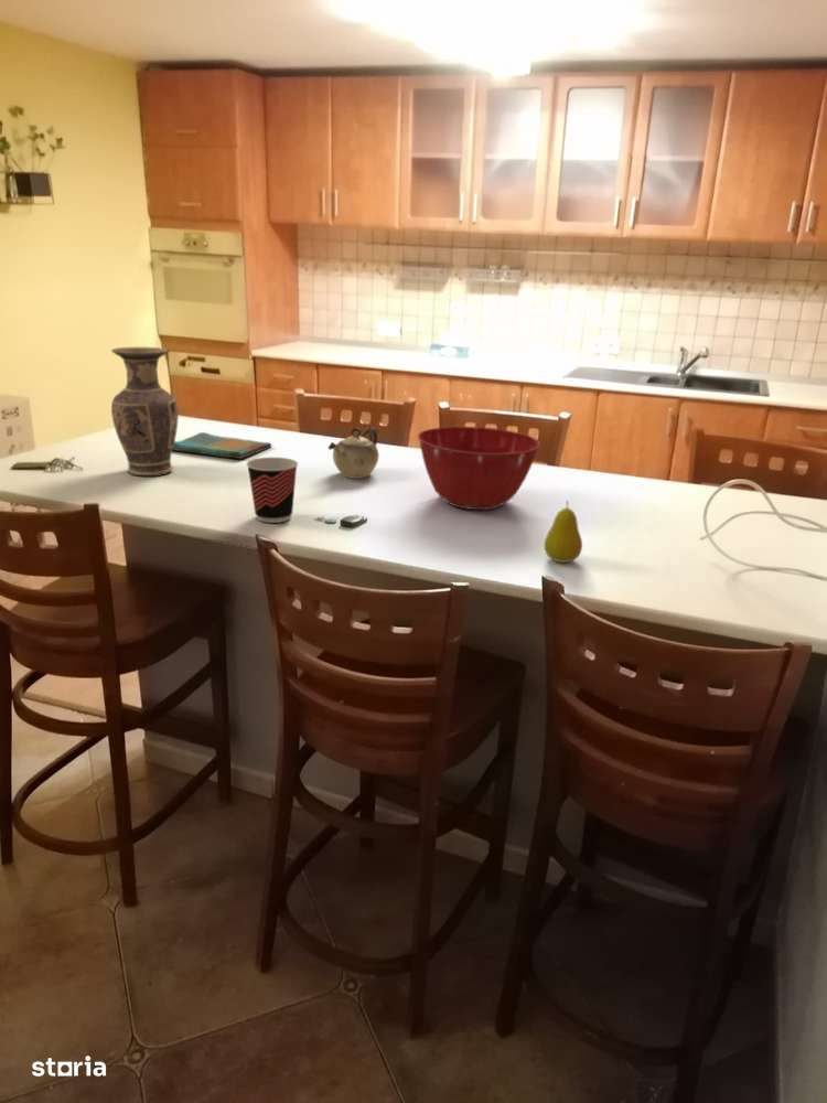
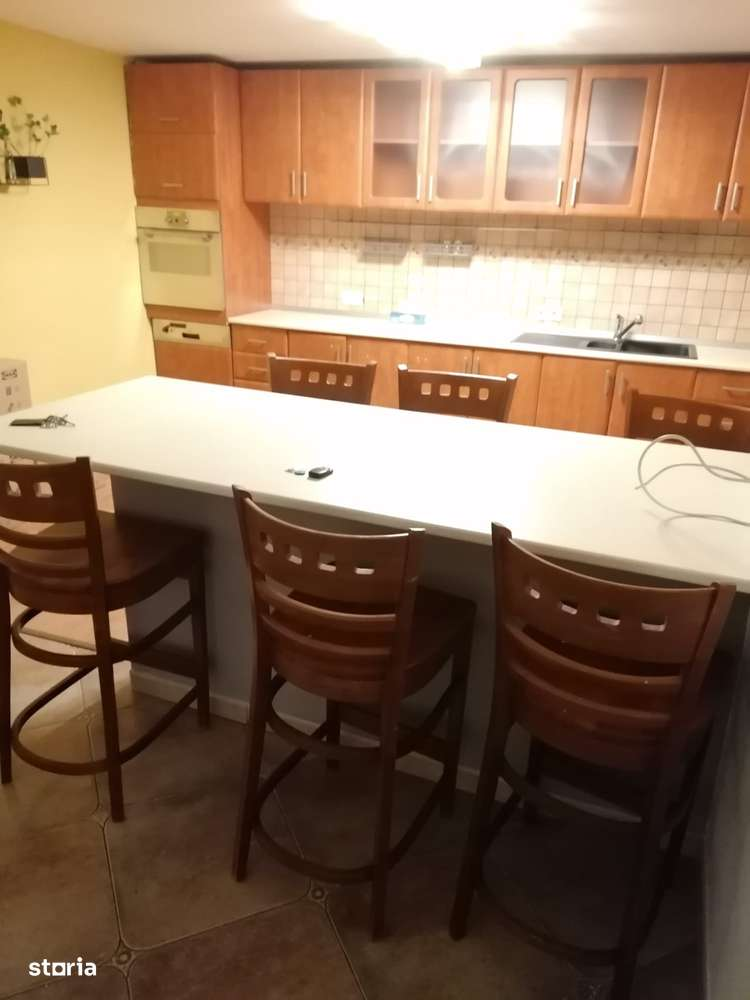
- cup [246,457,299,524]
- teapot [327,427,380,480]
- mixing bowl [417,426,541,511]
- dish towel [172,431,272,460]
- vase [110,346,180,478]
- fruit [543,500,583,564]
